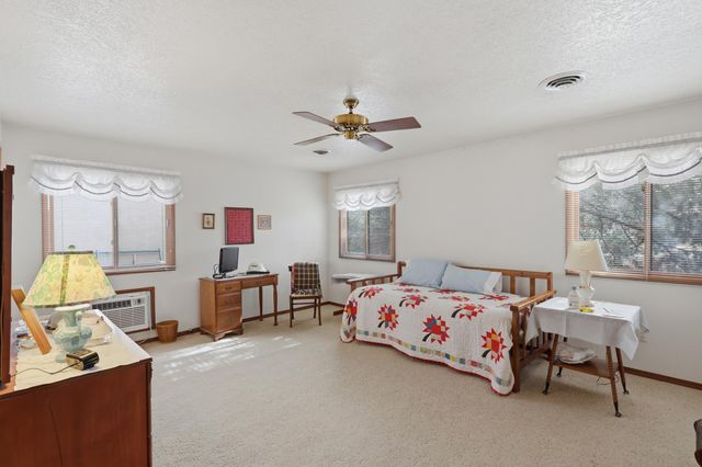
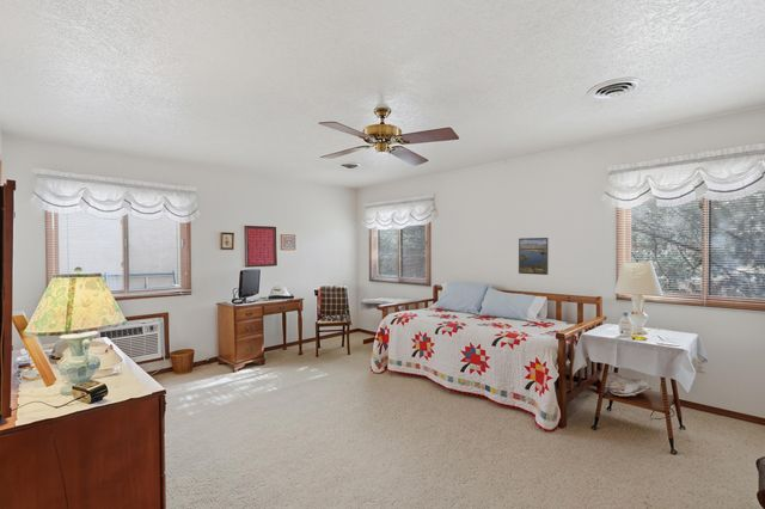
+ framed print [518,237,550,276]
